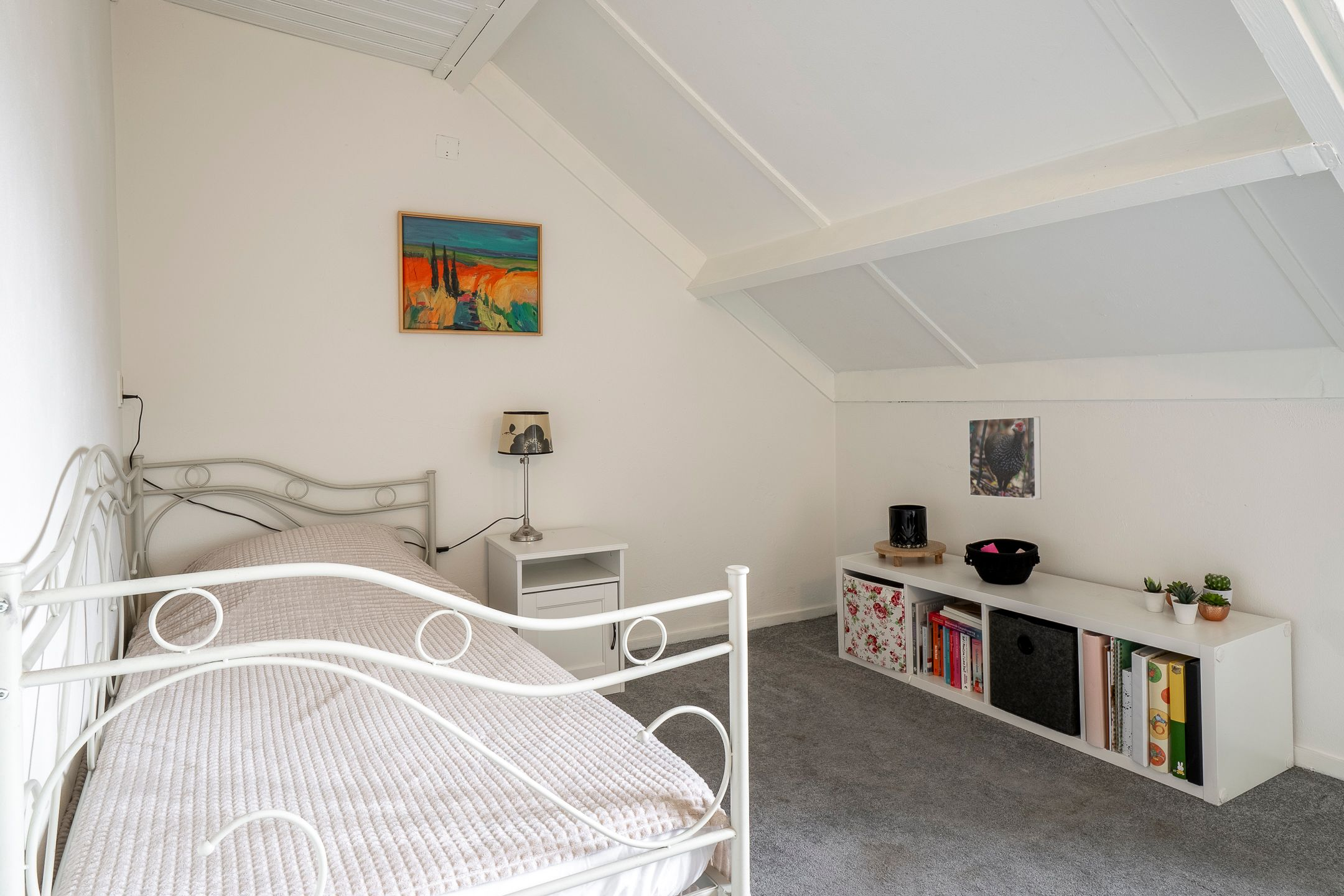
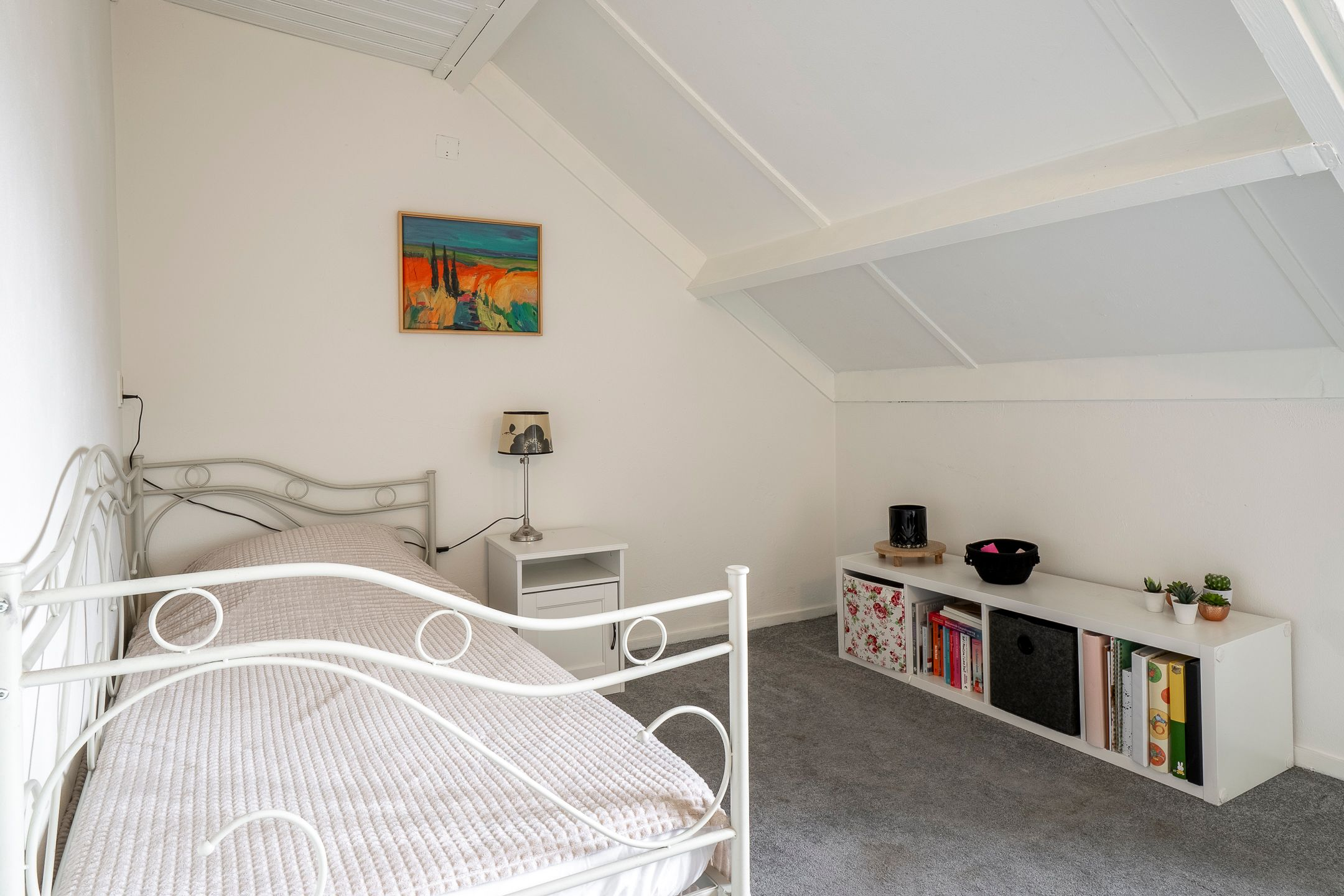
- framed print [968,416,1042,500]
